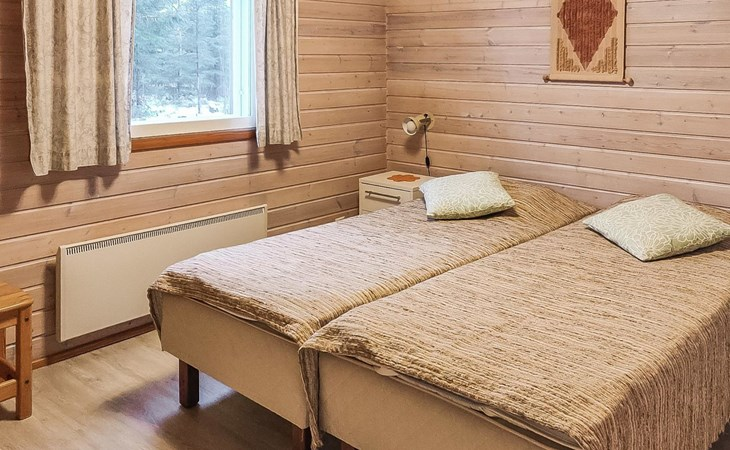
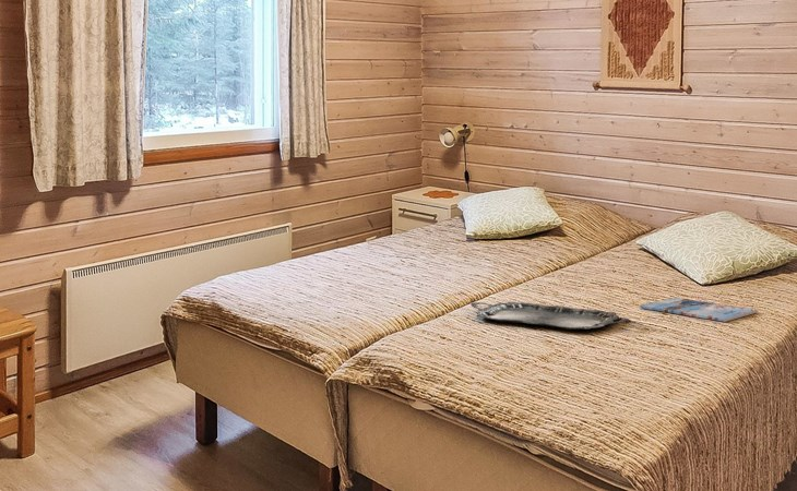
+ magazine [639,297,759,323]
+ serving tray [469,301,630,331]
